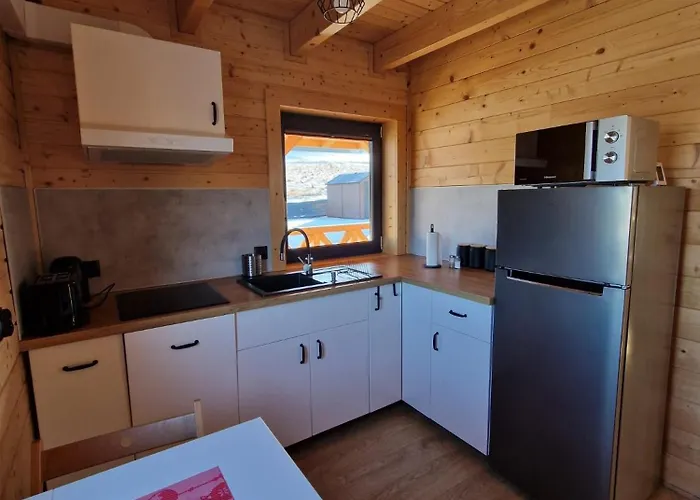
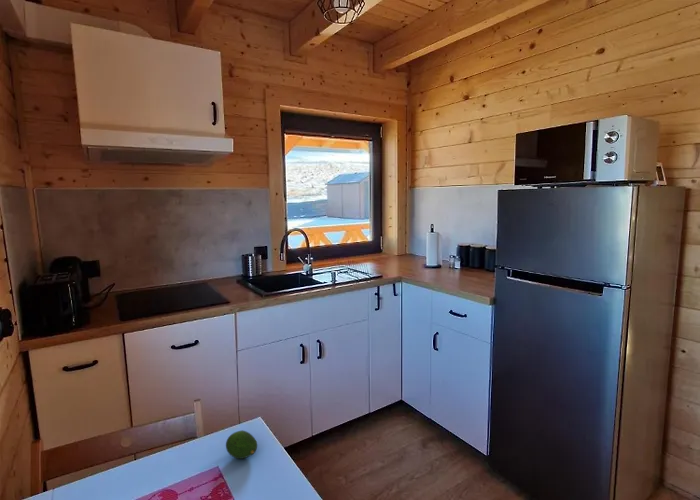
+ fruit [225,430,258,460]
